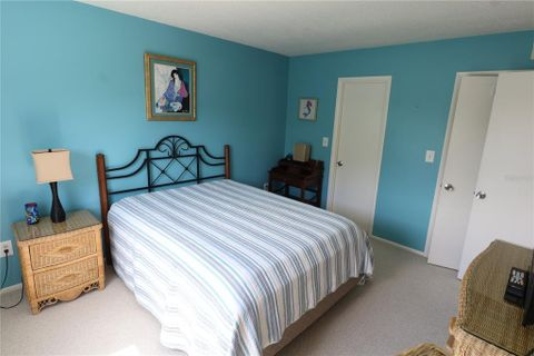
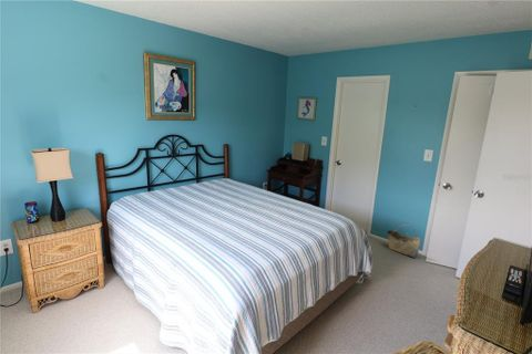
+ basket [387,223,421,259]
